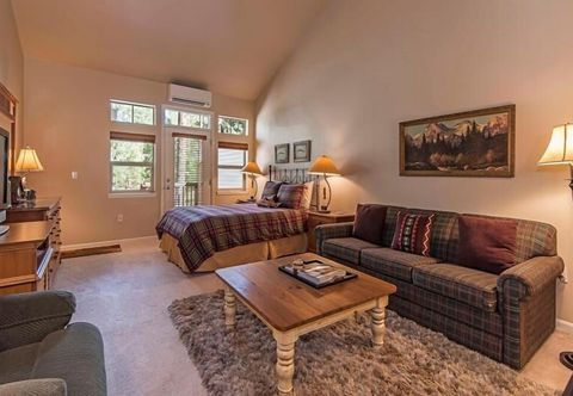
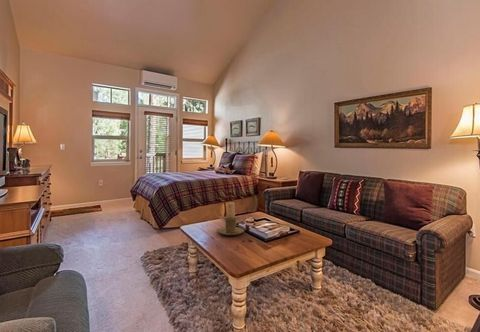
+ candle holder [216,202,245,236]
